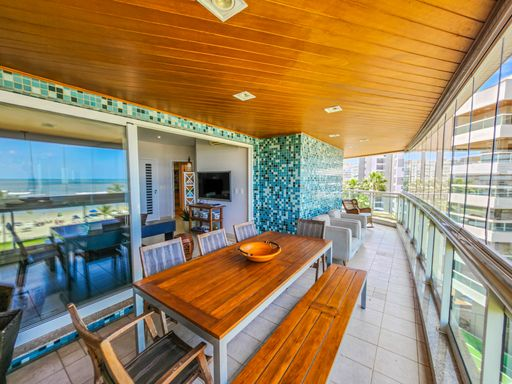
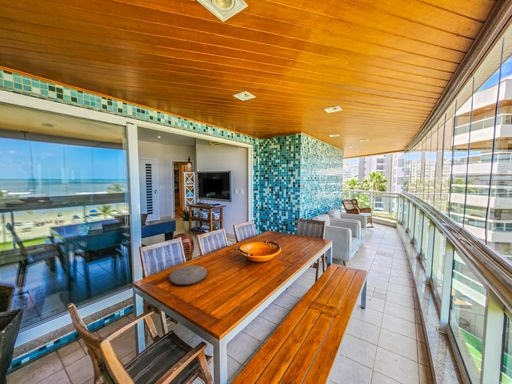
+ plate [168,264,208,286]
